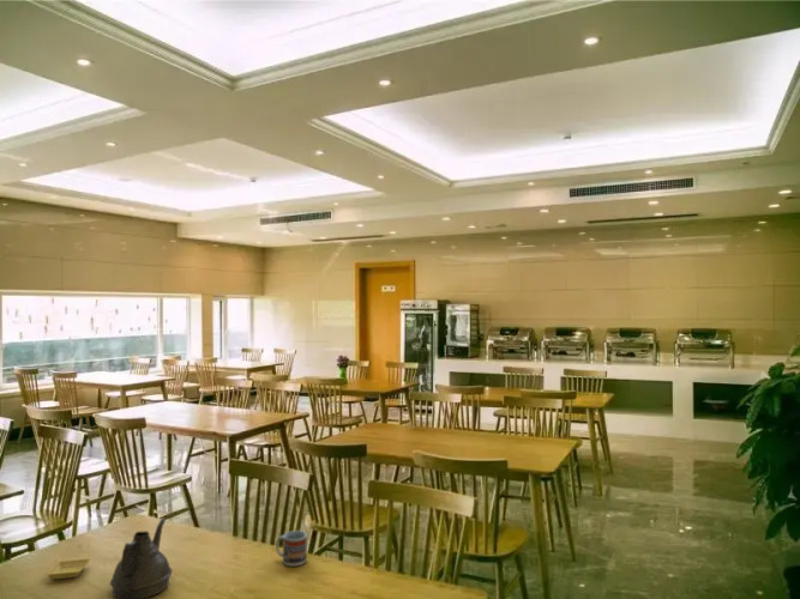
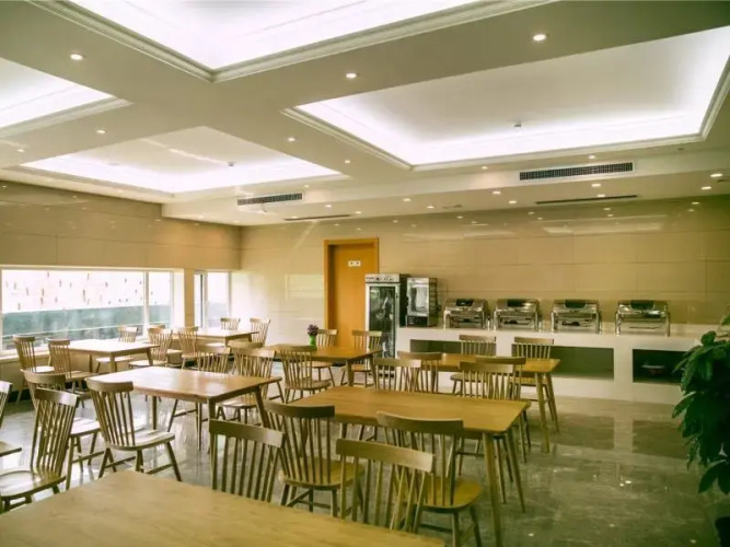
- saucer [46,557,91,580]
- teapot [108,516,173,599]
- cup [275,530,308,568]
